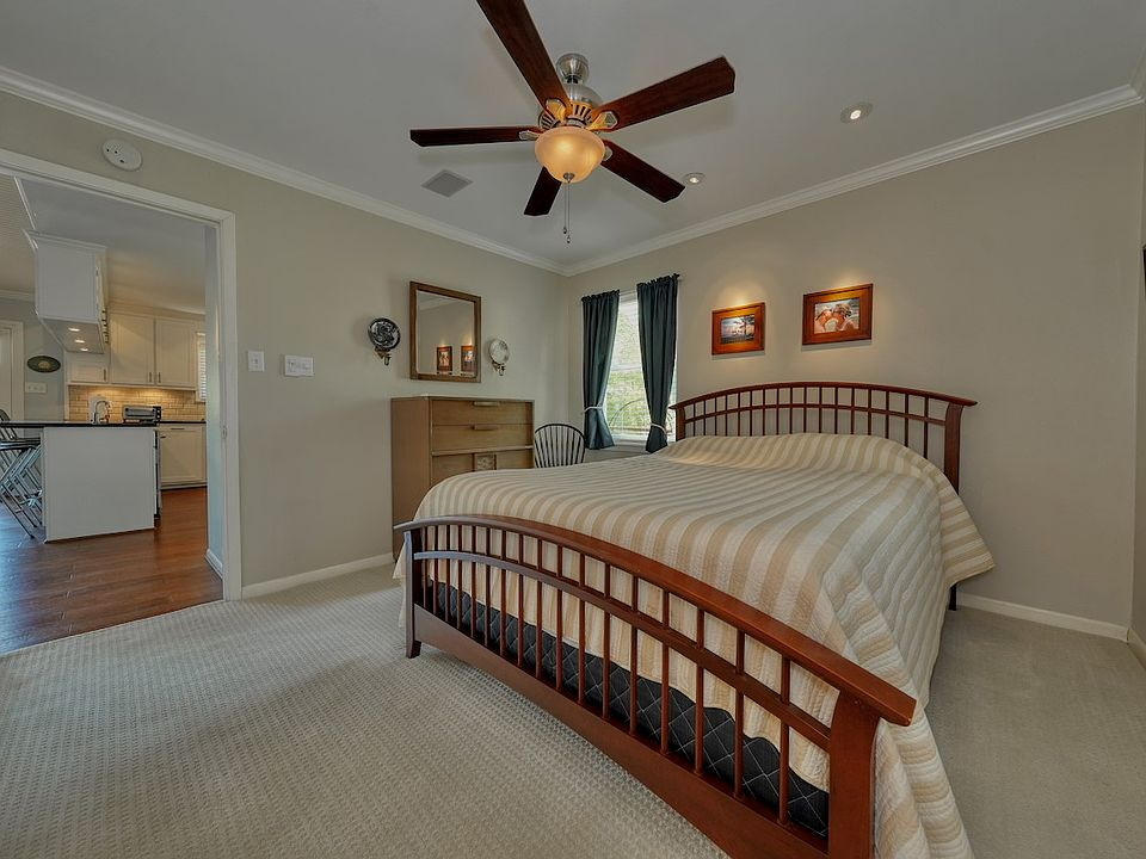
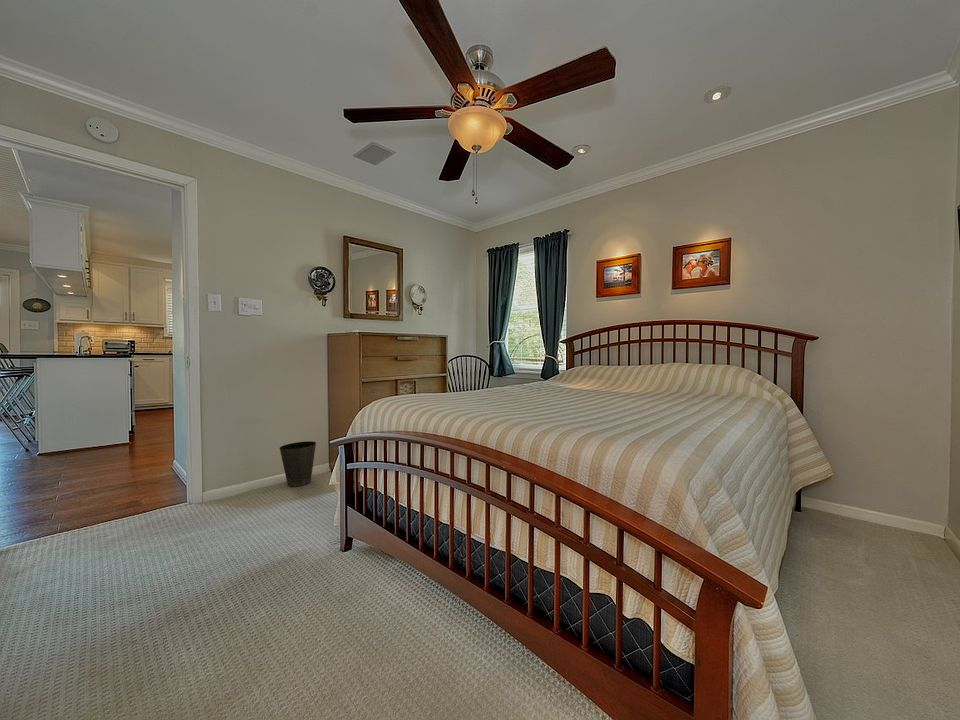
+ waste basket [278,440,317,487]
